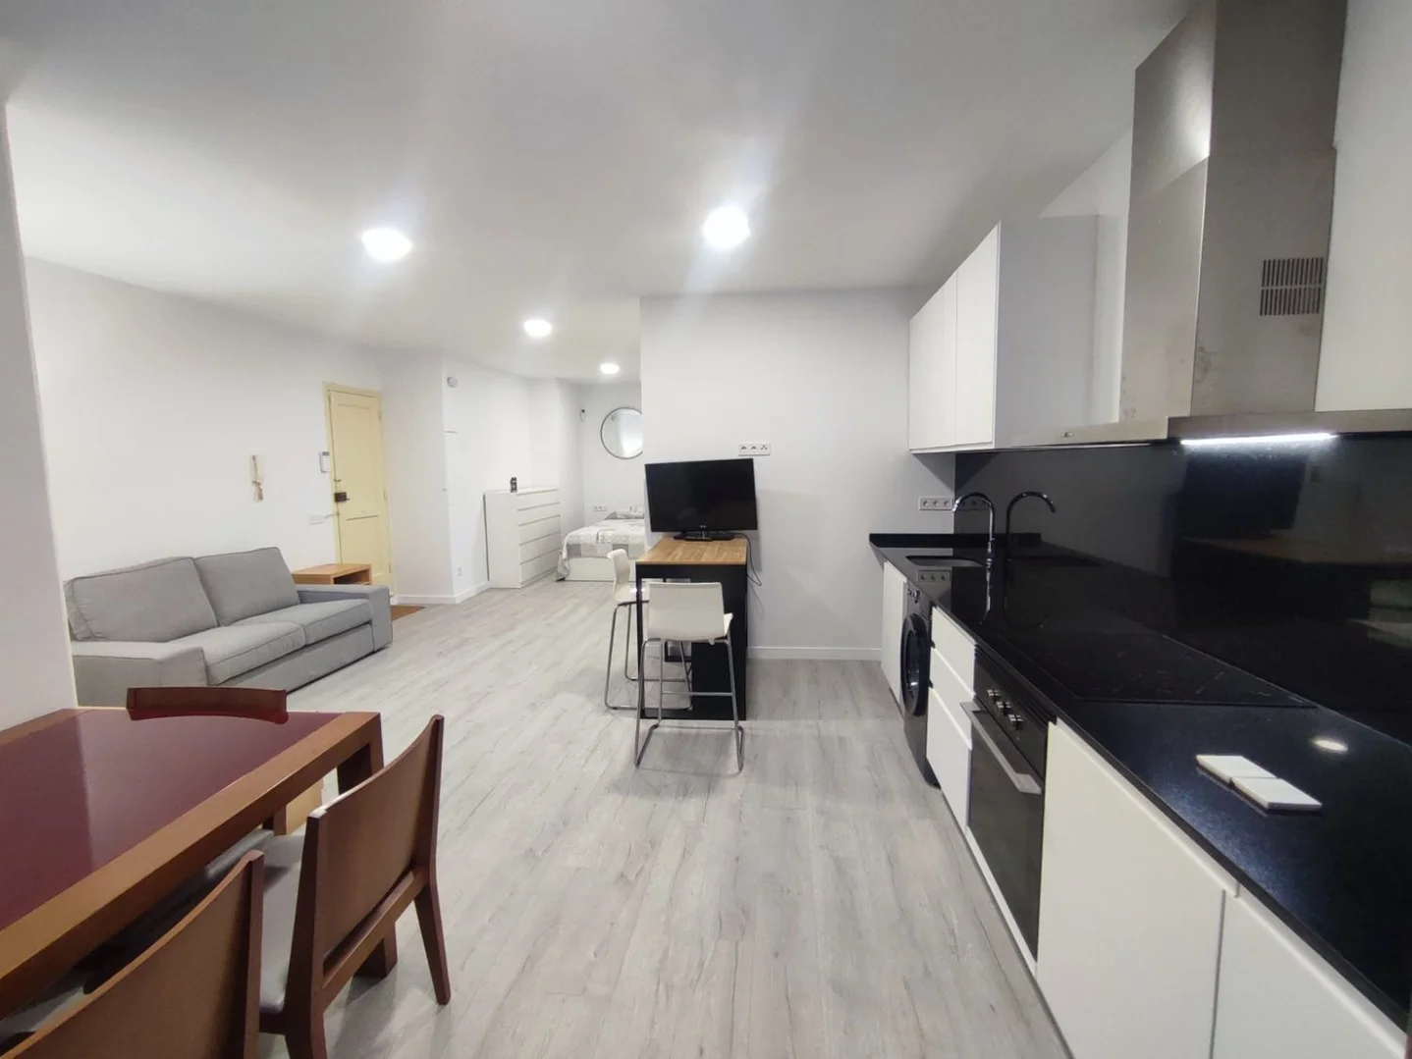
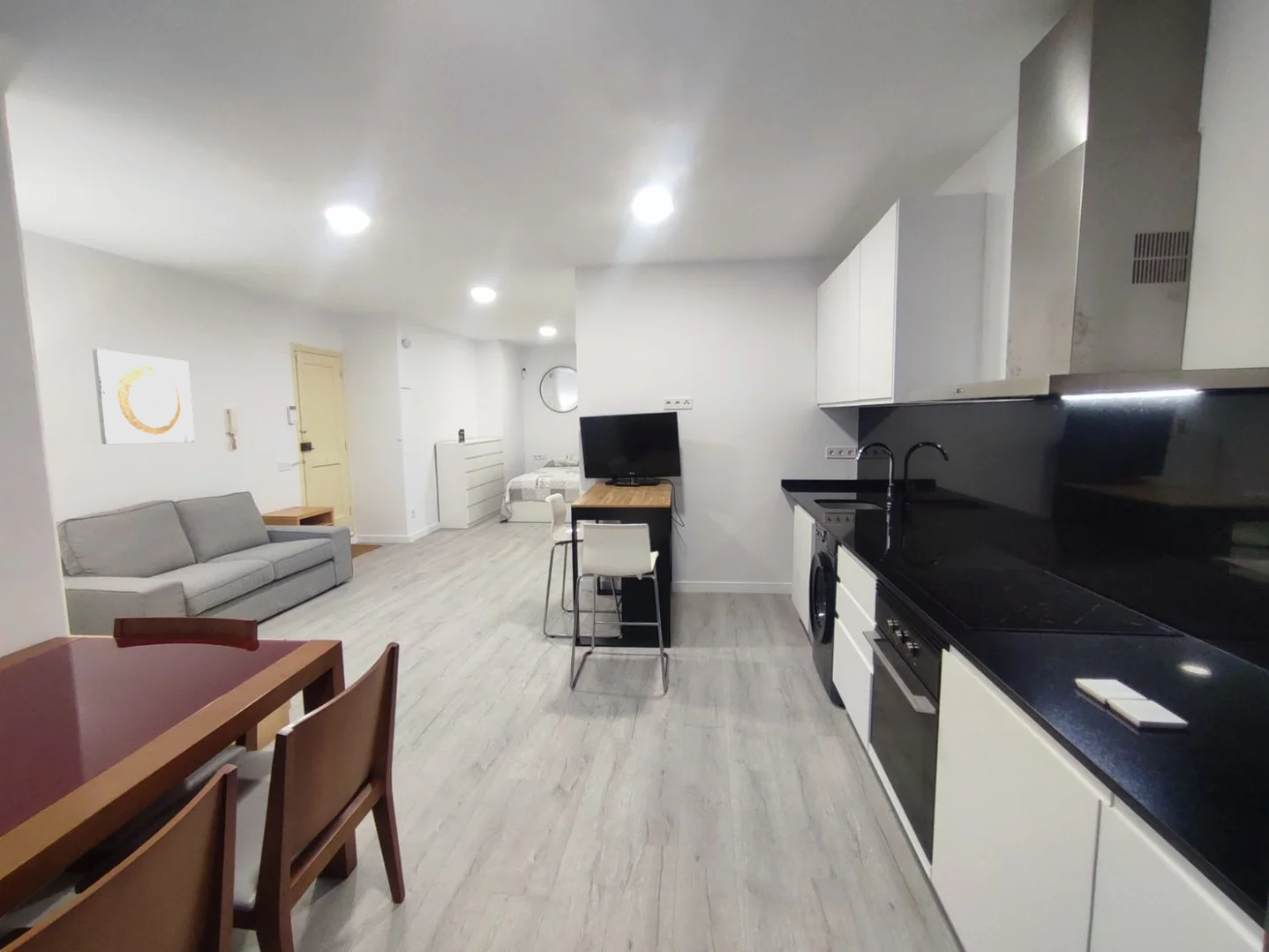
+ wall art [92,349,196,445]
